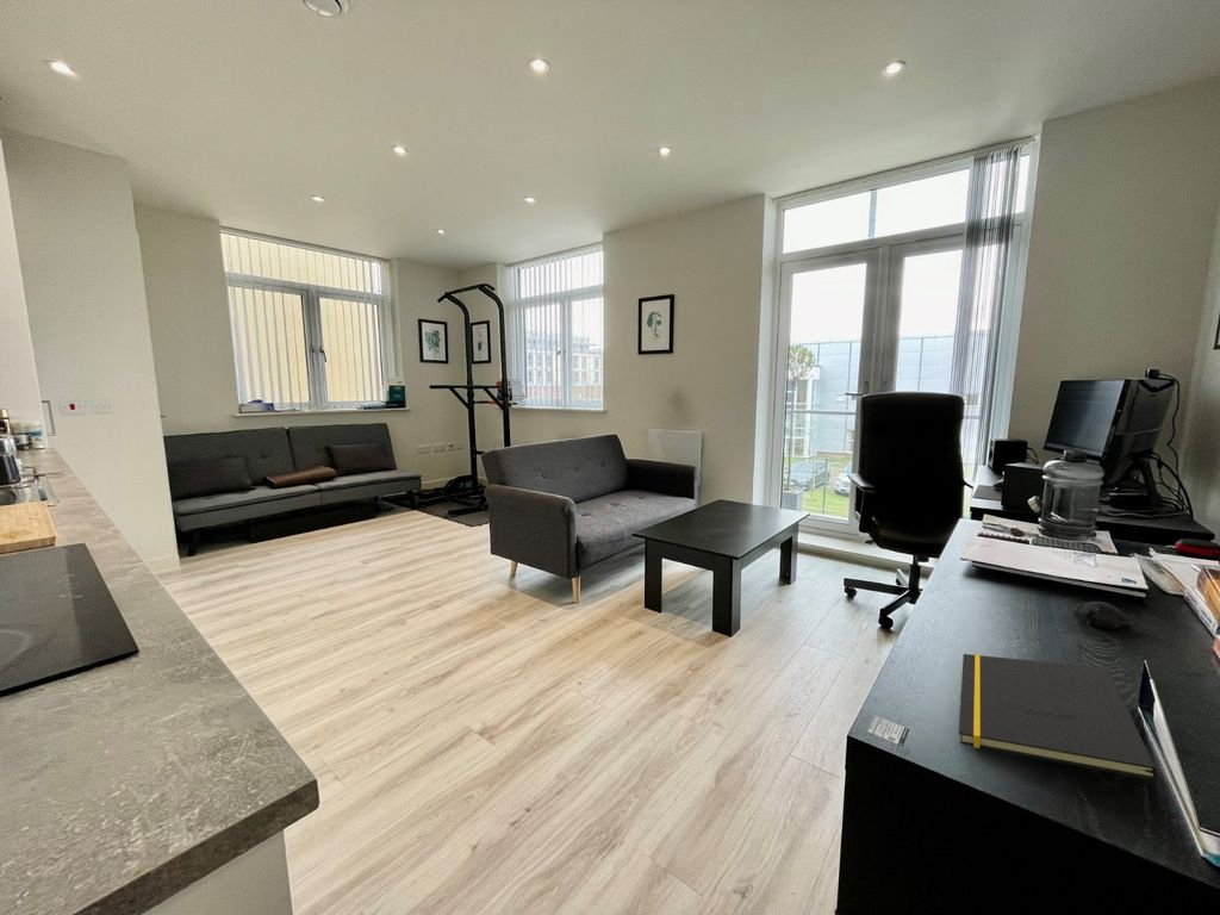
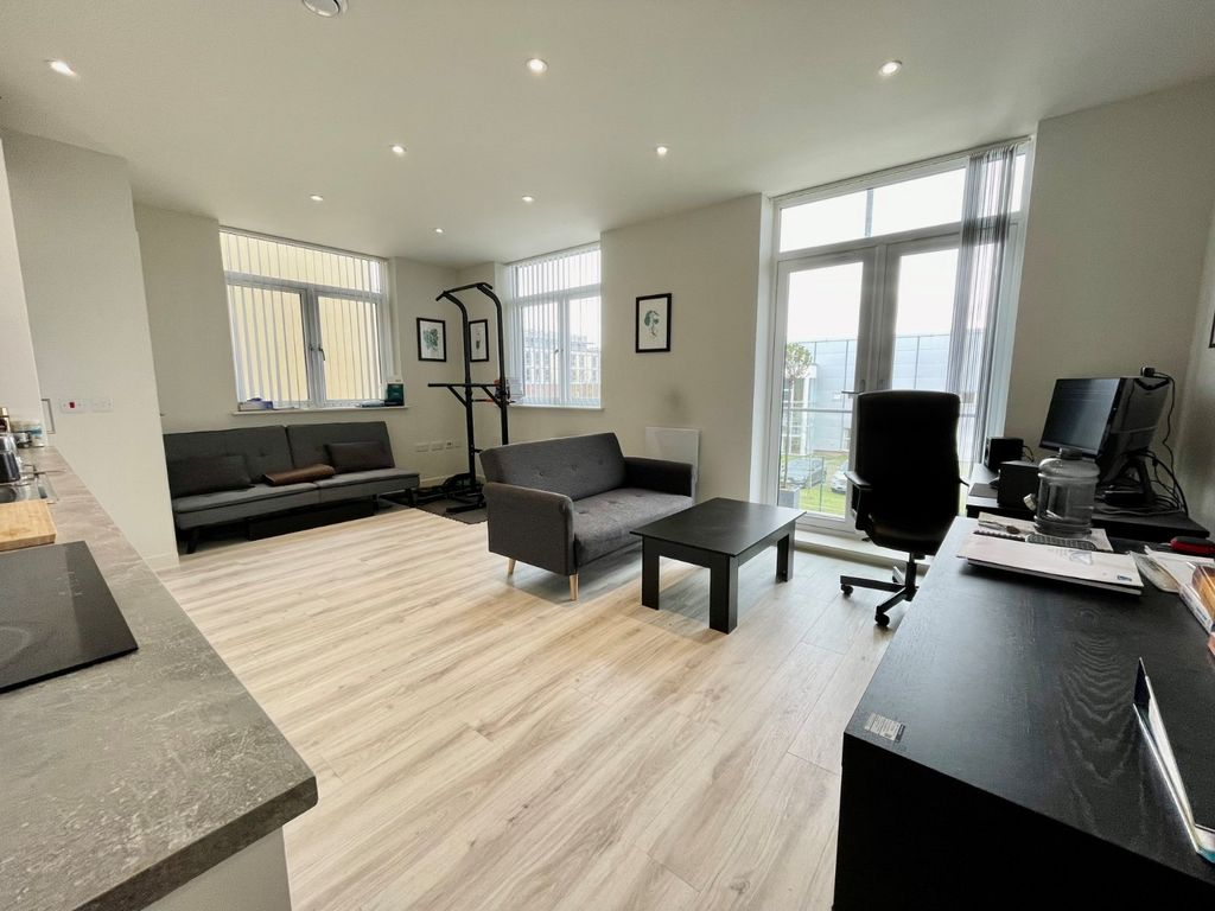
- notepad [958,653,1159,782]
- computer mouse [1072,600,1131,646]
